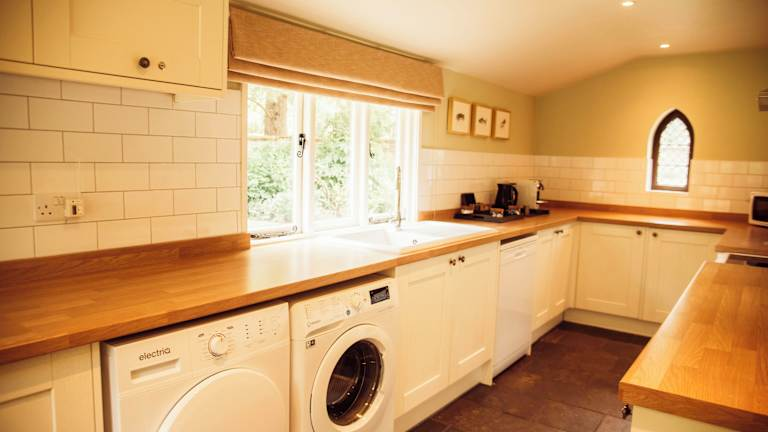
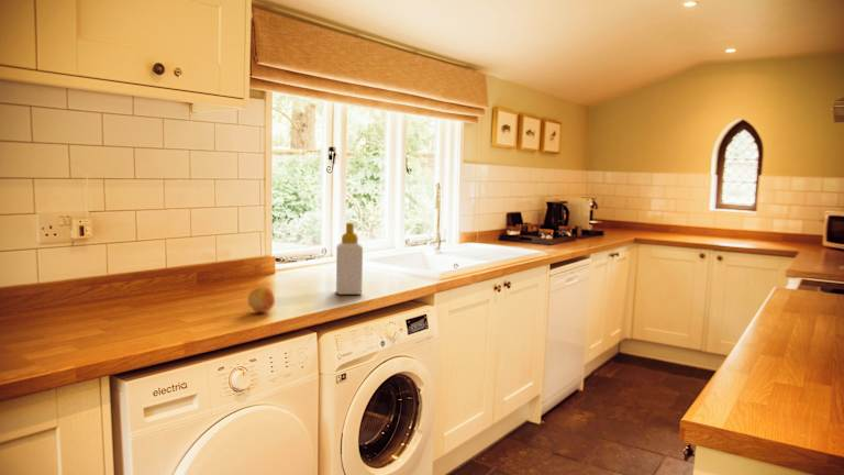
+ fruit [246,285,276,313]
+ soap bottle [335,221,364,296]
